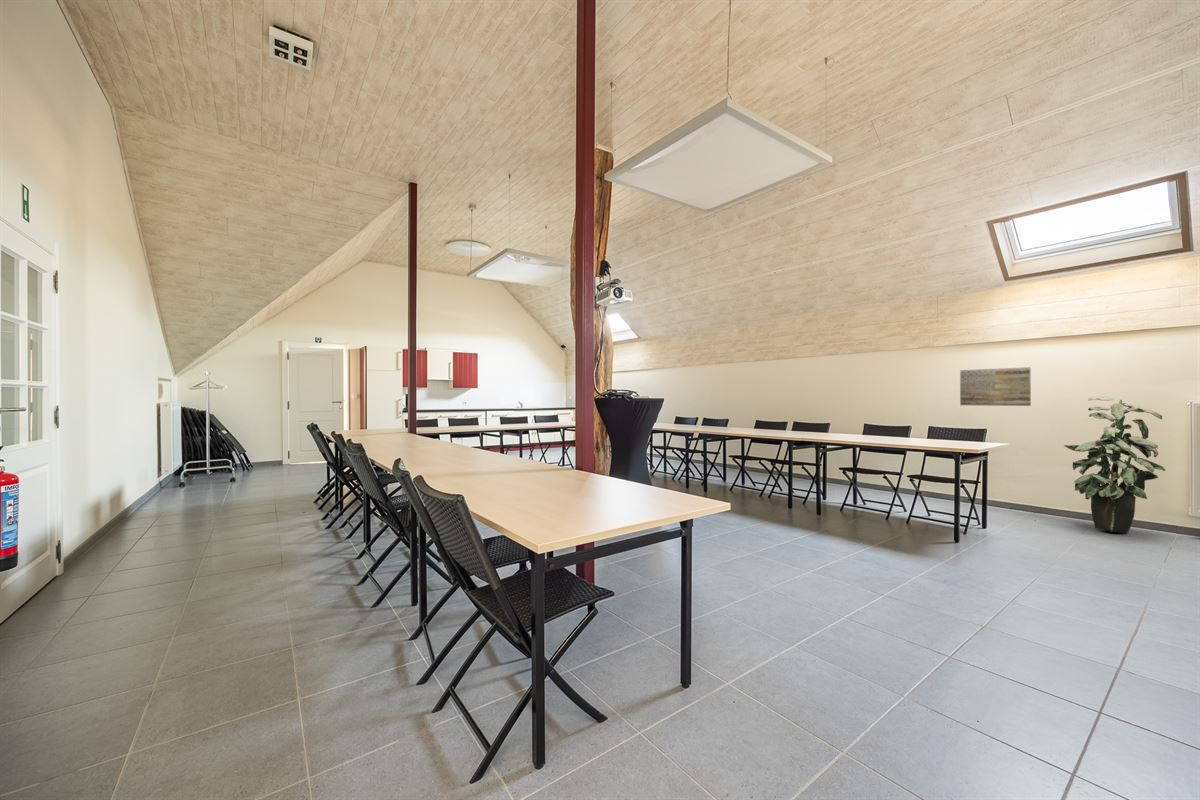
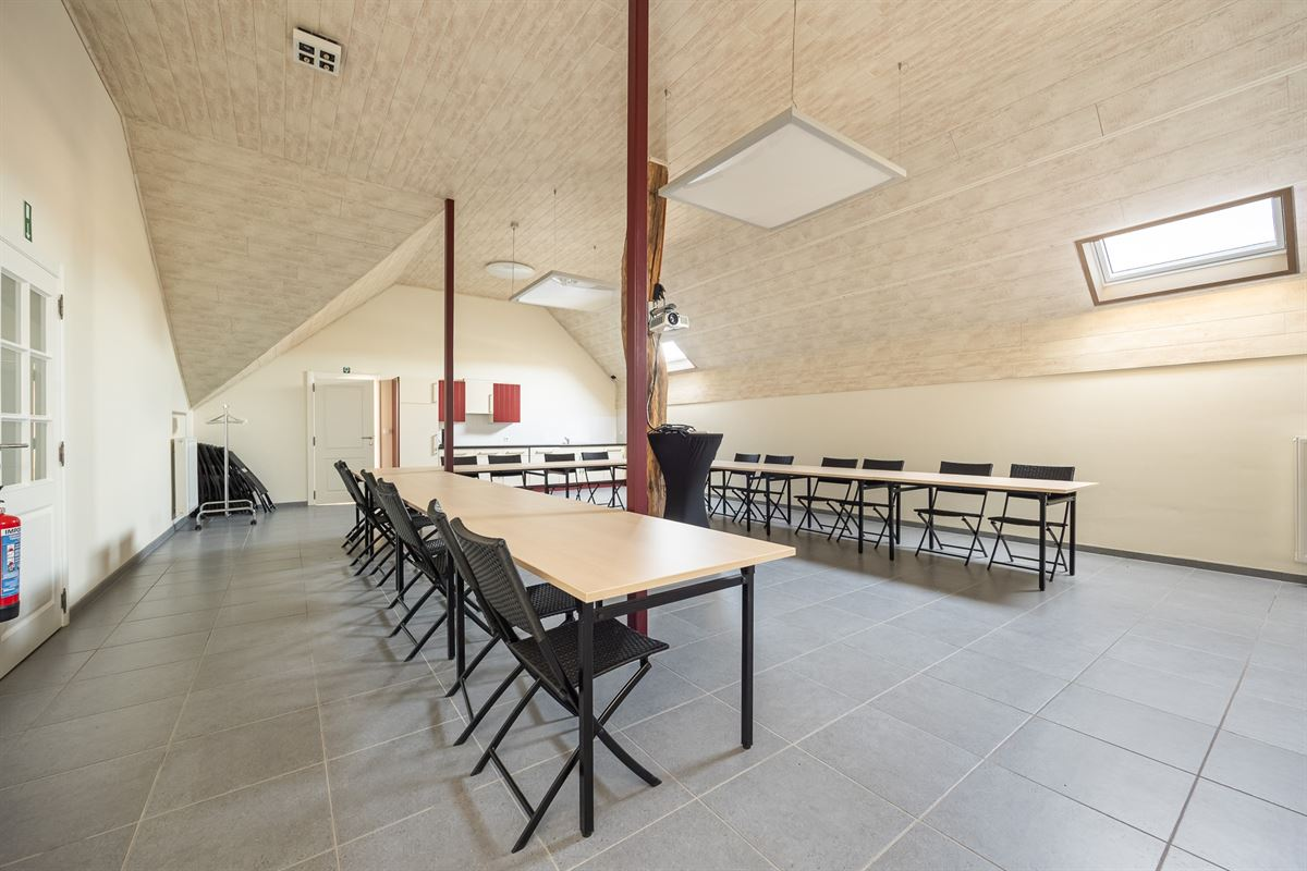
- wall art [959,366,1032,407]
- indoor plant [1063,396,1167,534]
